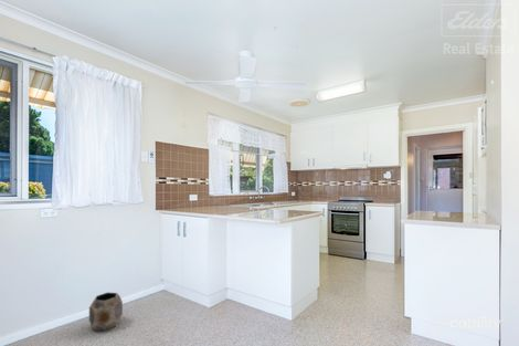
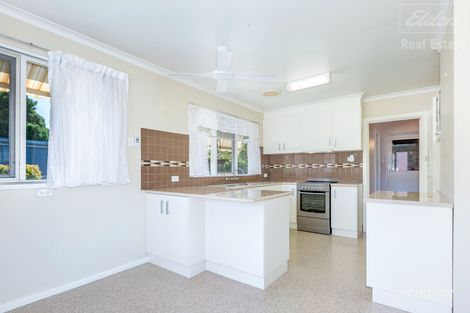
- planter [88,292,124,332]
